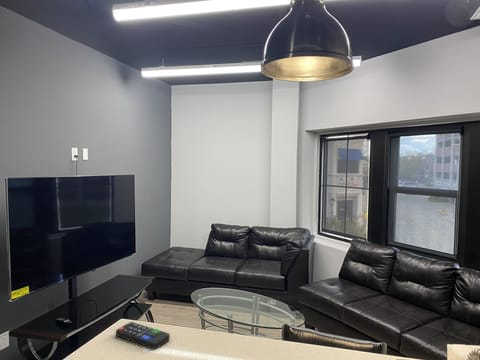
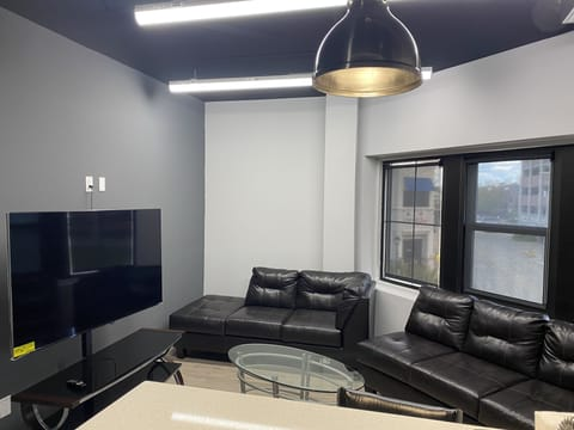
- remote control [115,321,171,350]
